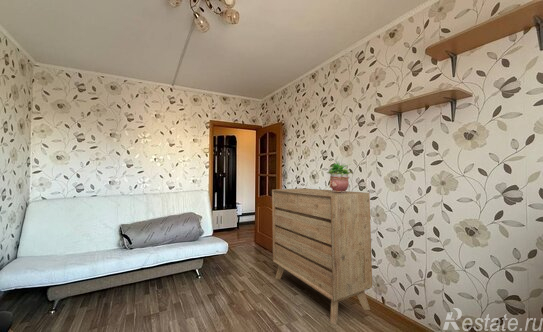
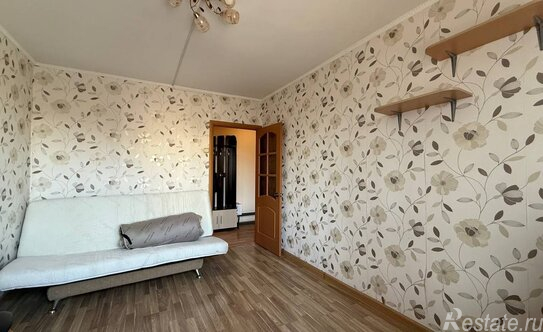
- potted plant [326,160,353,193]
- dresser [271,187,373,326]
